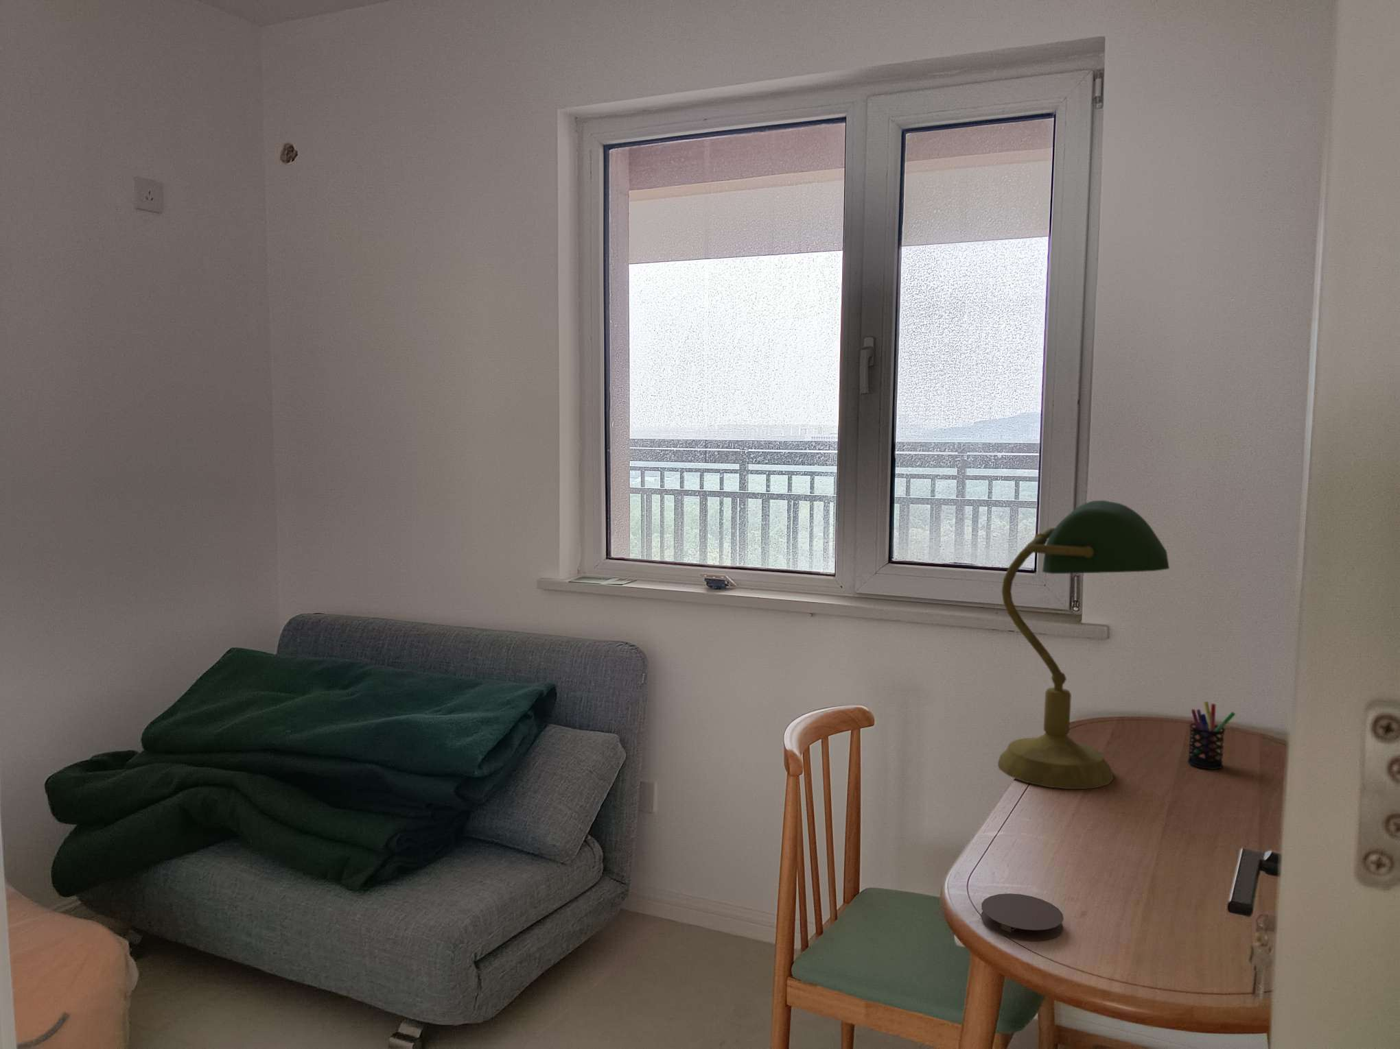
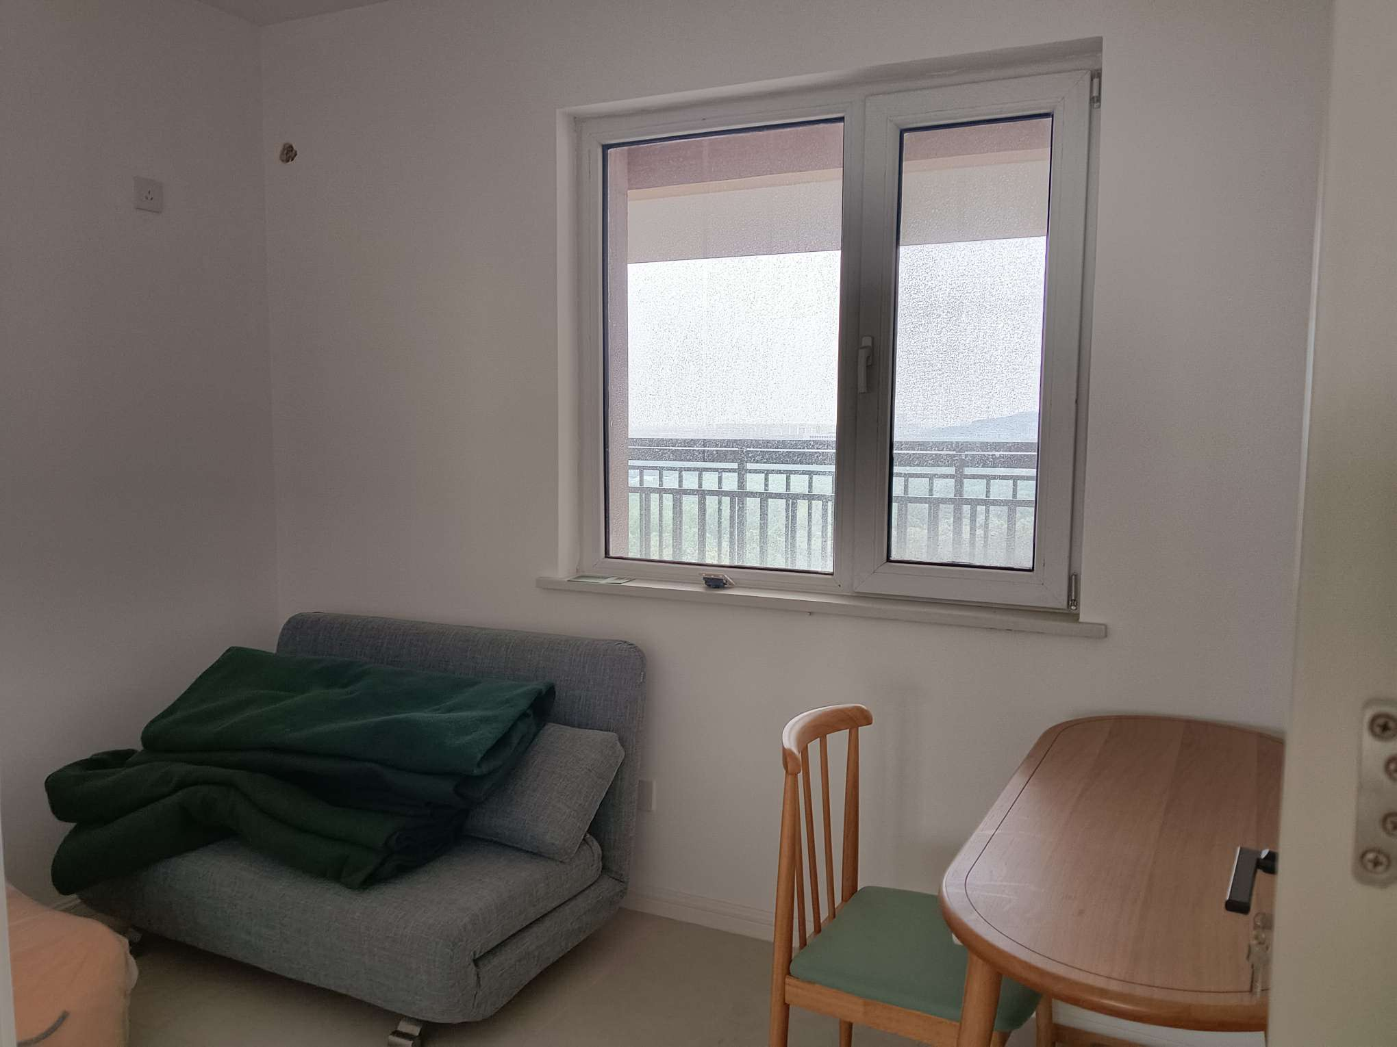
- pen holder [1186,701,1236,770]
- coaster [981,893,1065,941]
- desk lamp [998,500,1170,790]
